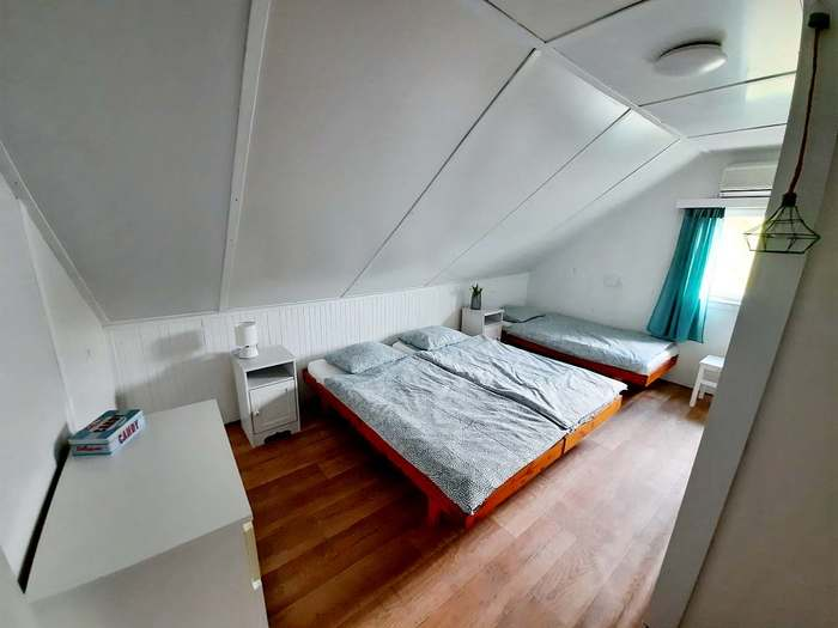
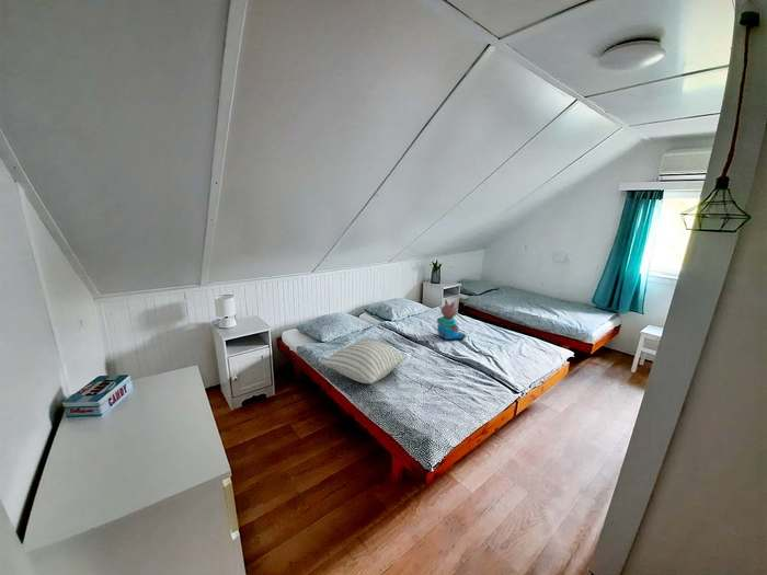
+ teddy bear [436,299,468,341]
+ pillow [321,338,409,384]
